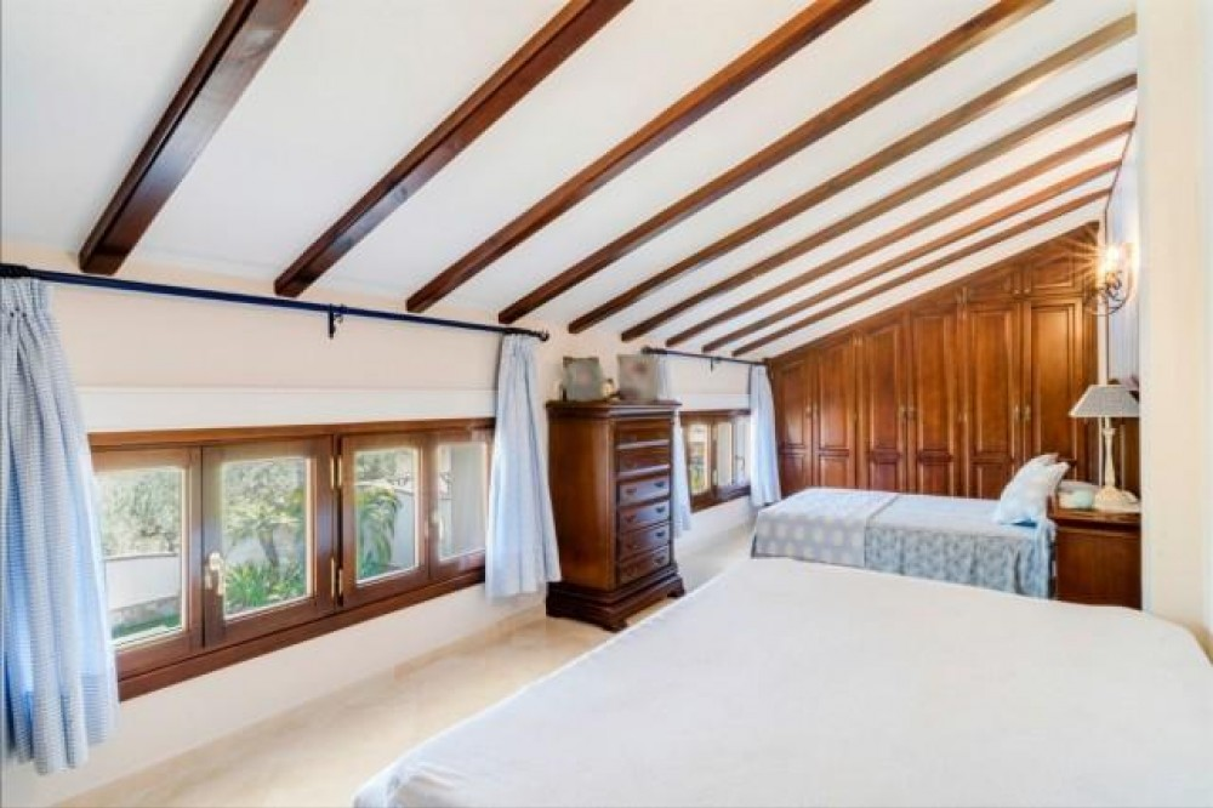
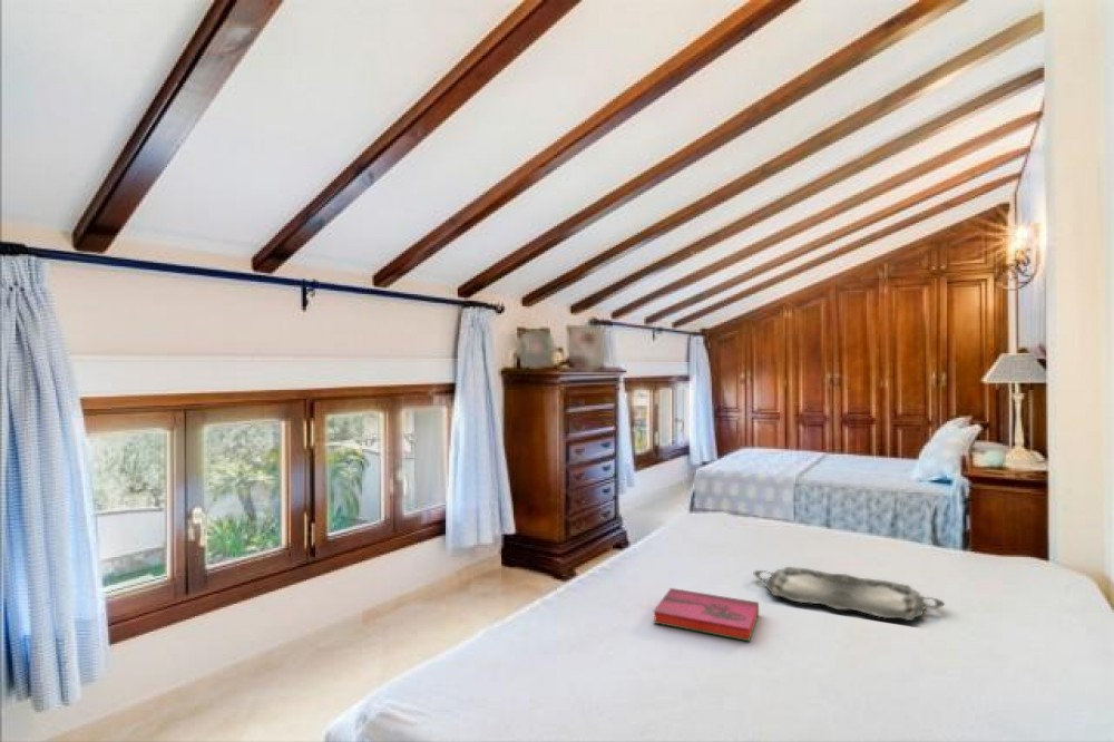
+ serving tray [753,566,946,622]
+ hardback book [652,587,760,643]
